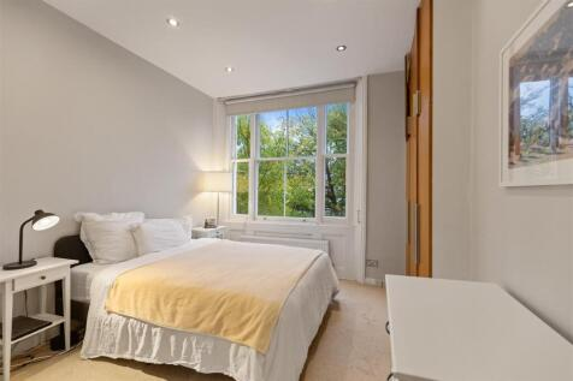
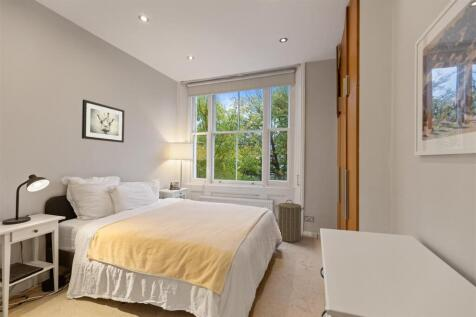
+ laundry hamper [275,199,305,243]
+ wall art [81,99,126,144]
